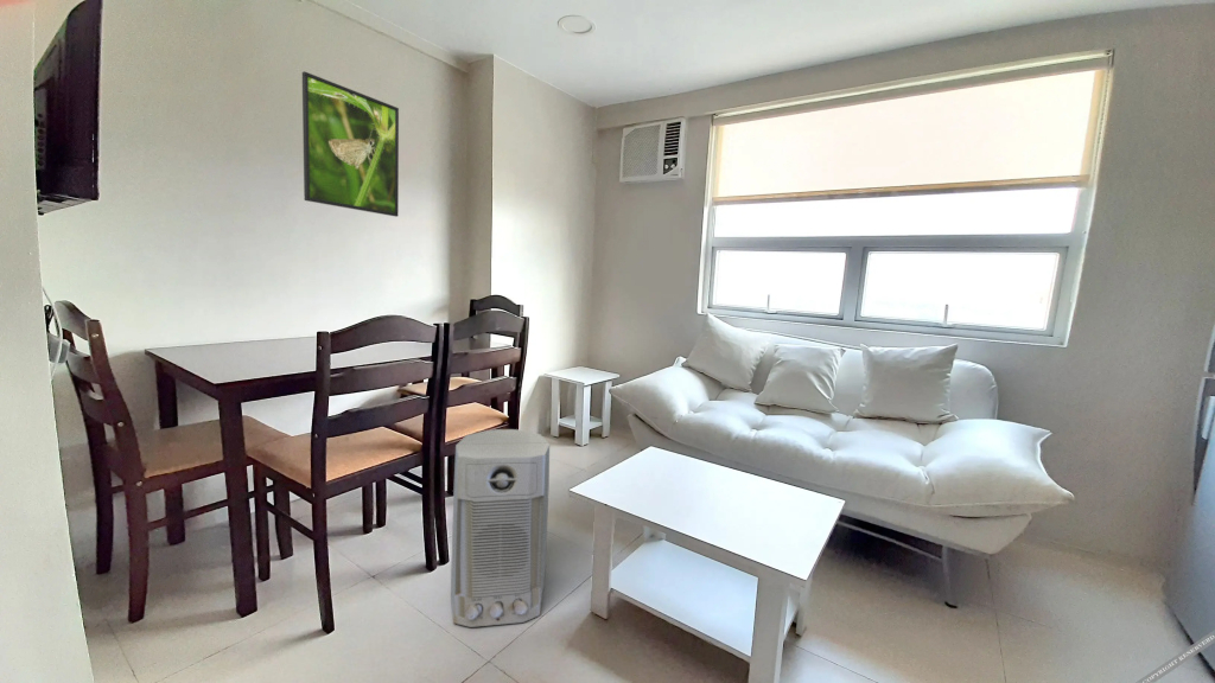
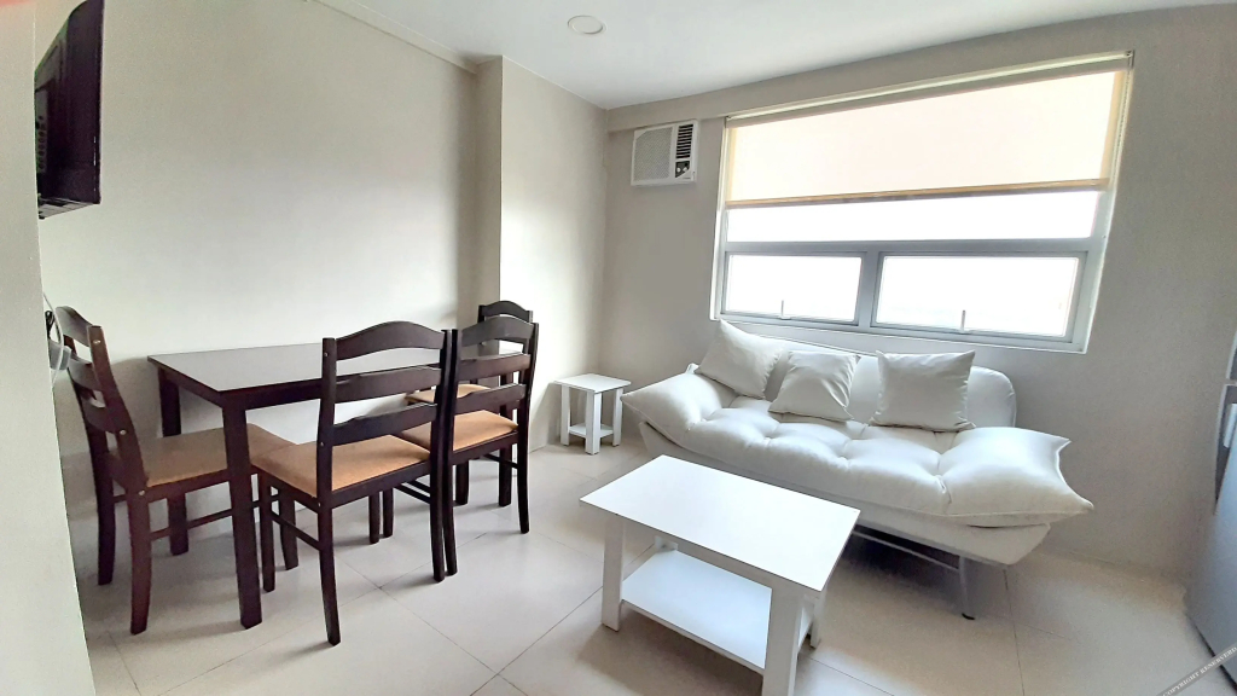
- air purifier [450,428,551,628]
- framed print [301,70,400,218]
